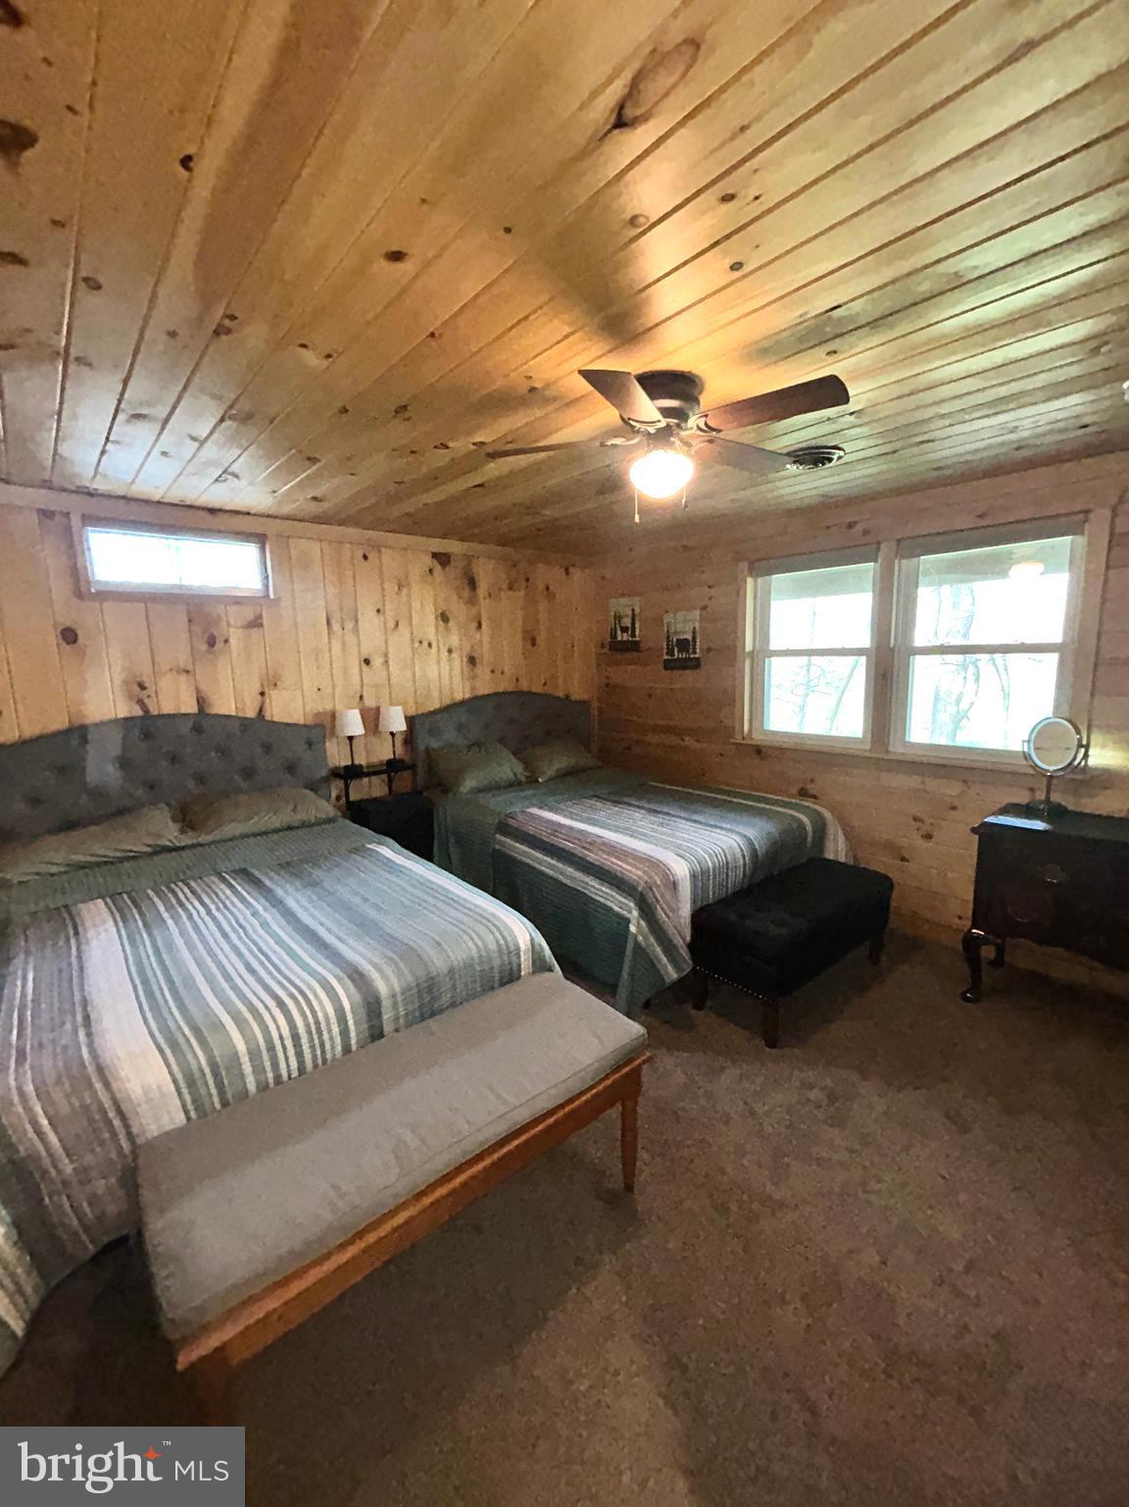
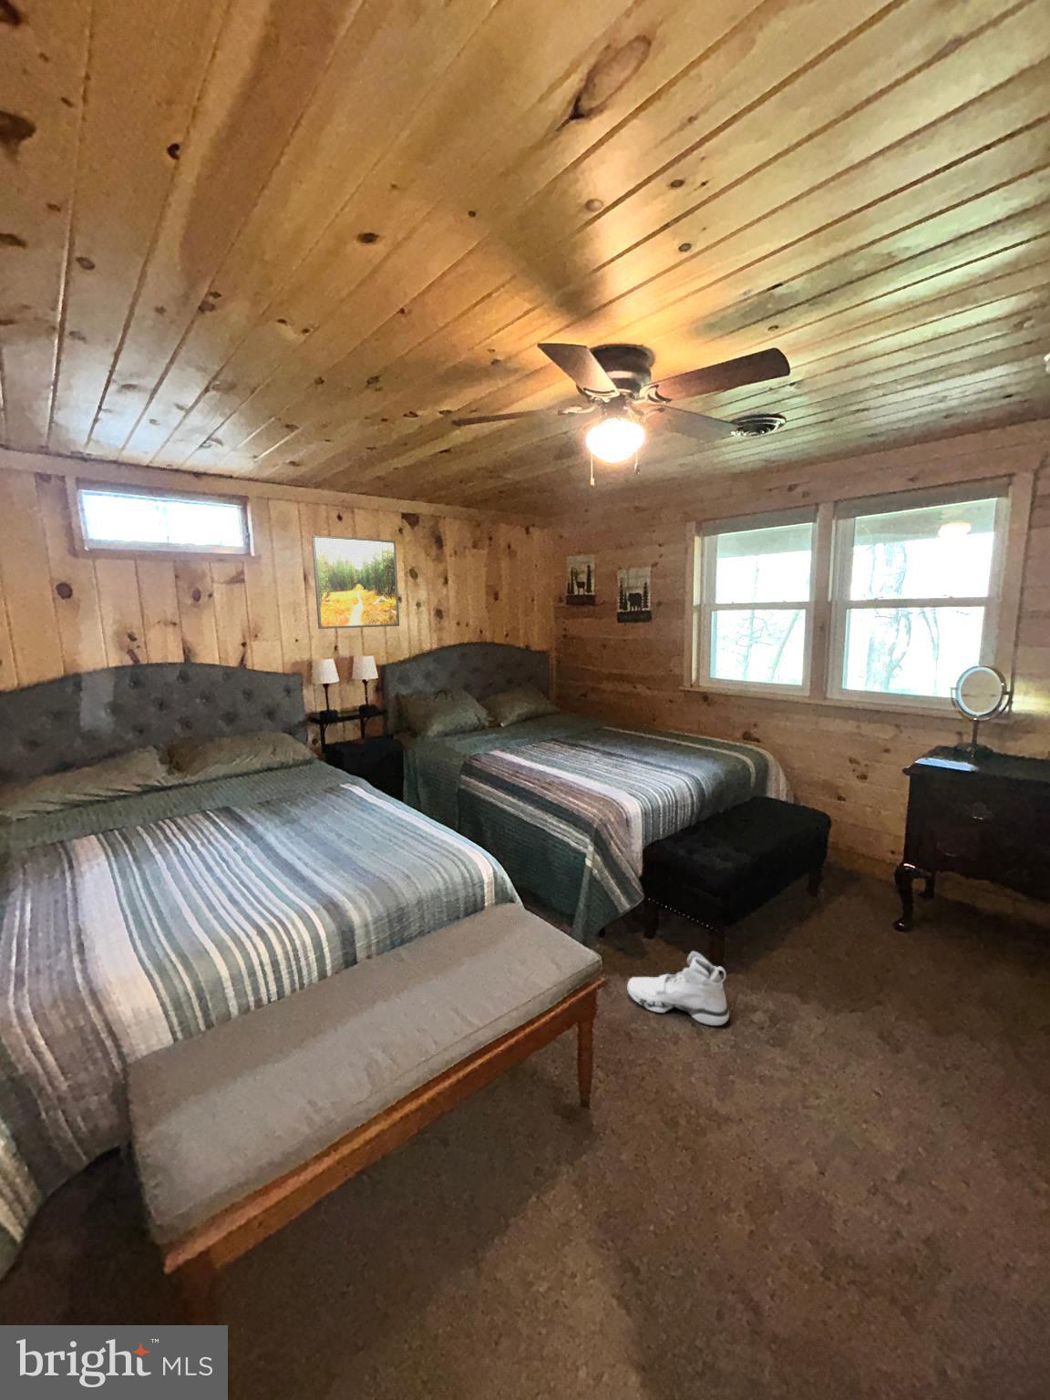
+ sneaker [626,950,730,1026]
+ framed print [311,535,400,629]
